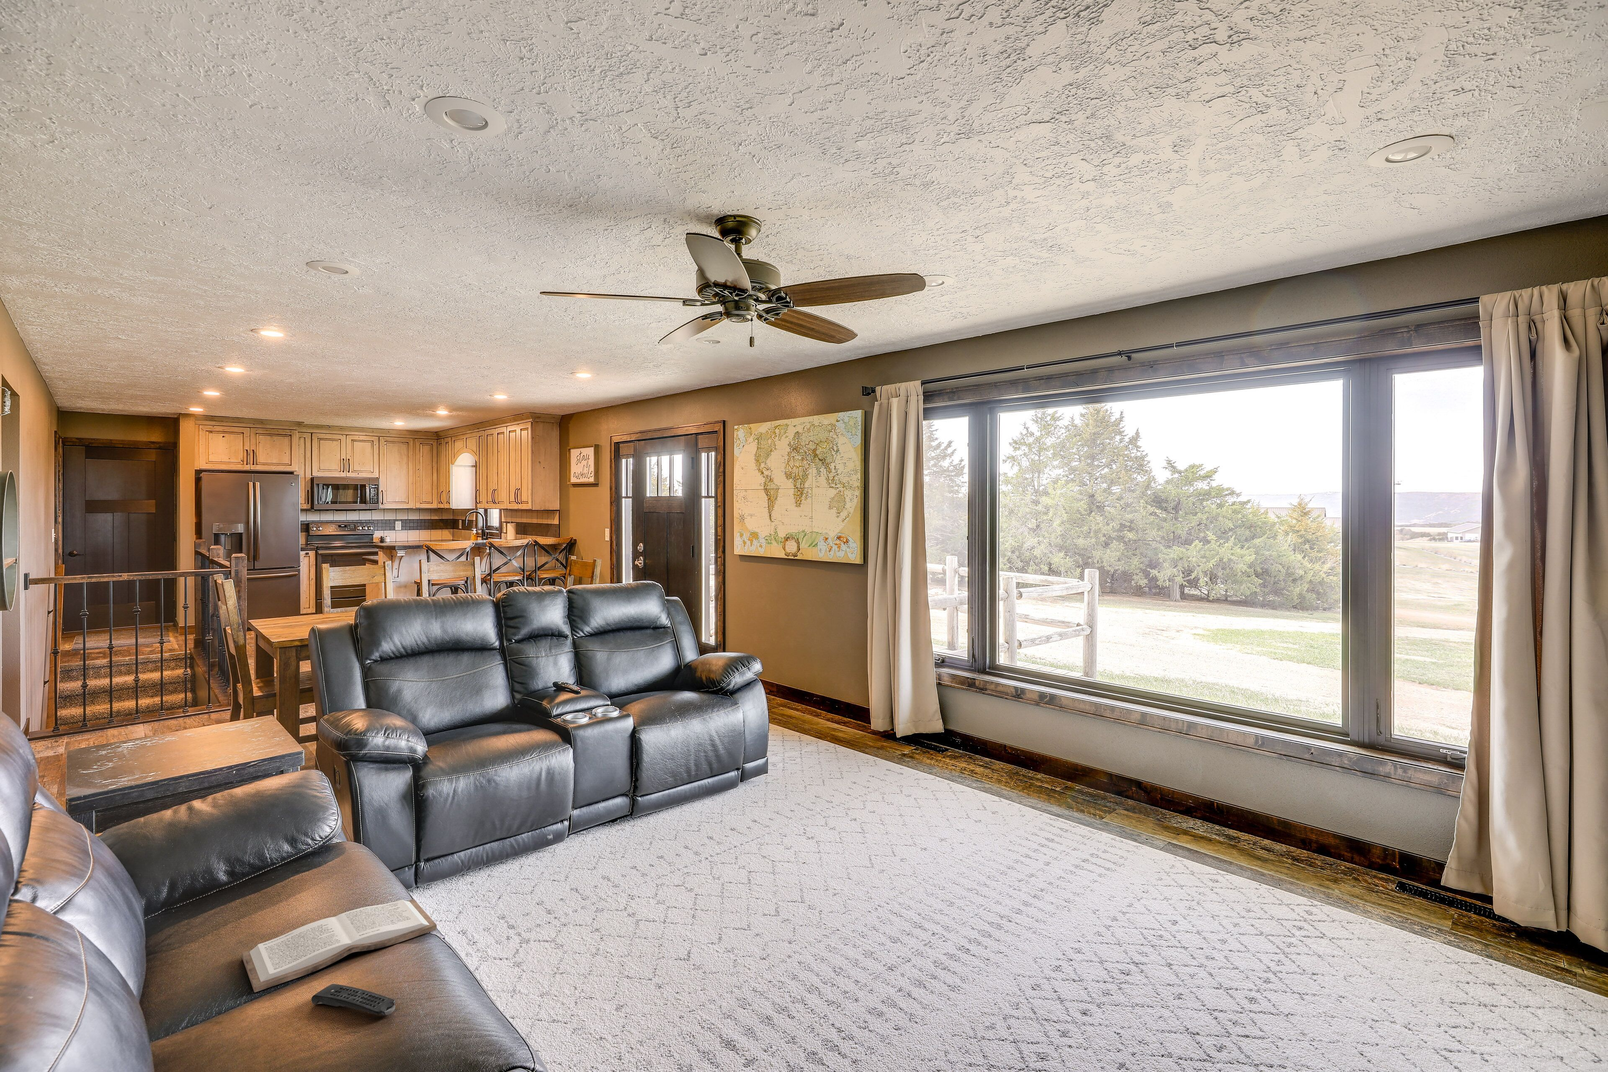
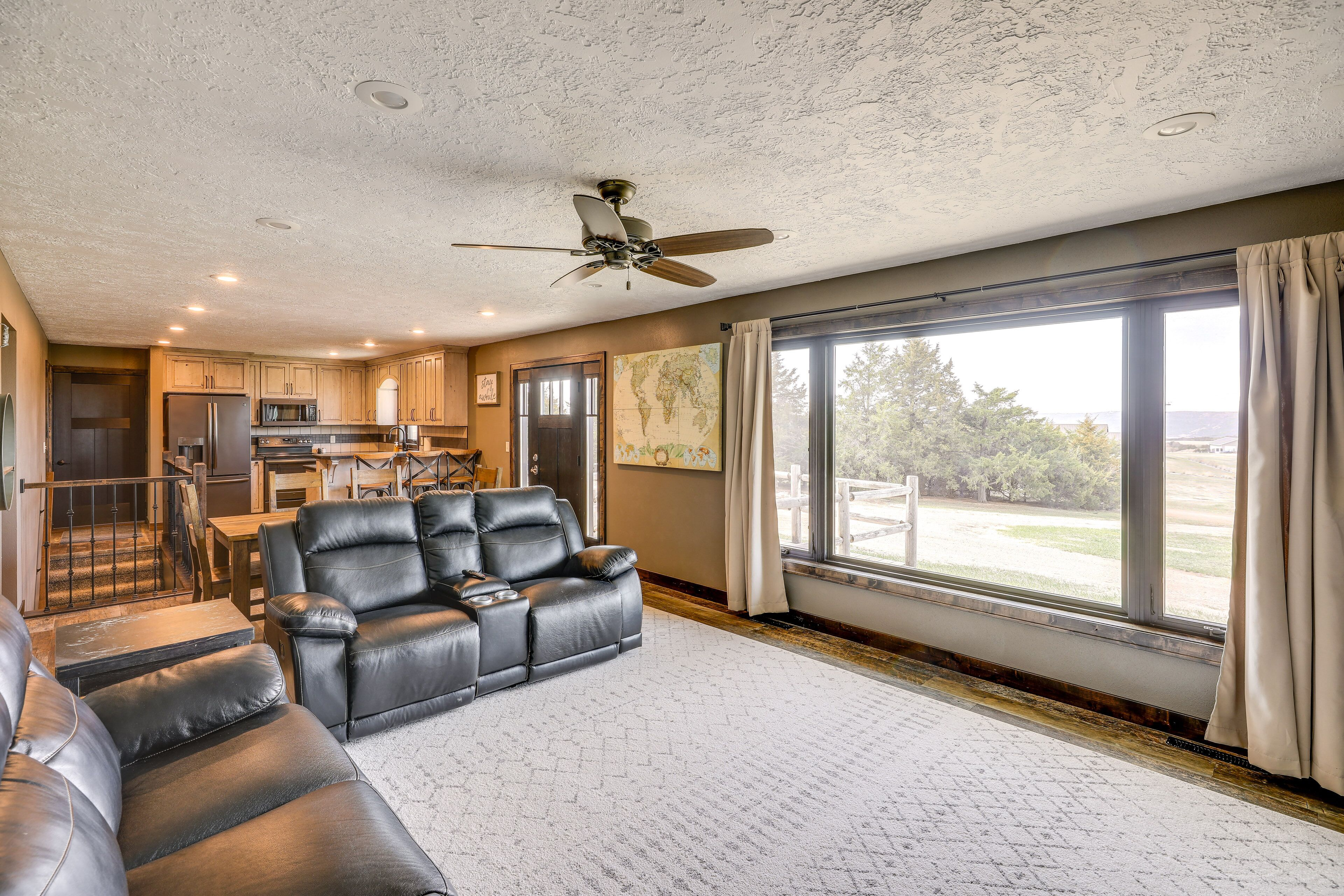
- book [242,899,437,993]
- remote control [311,983,396,1016]
